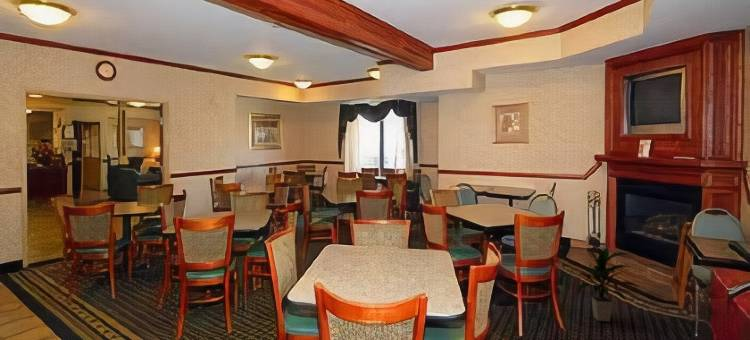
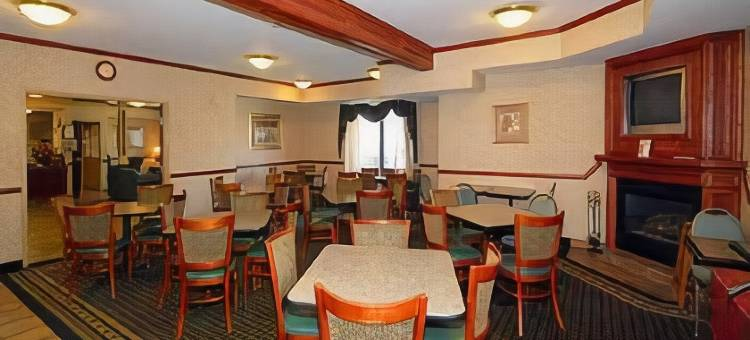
- indoor plant [573,244,640,322]
